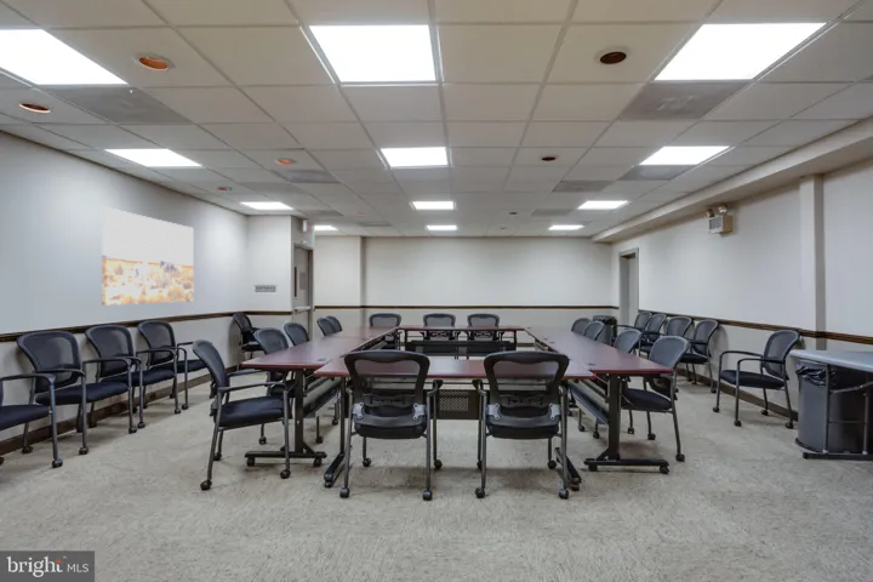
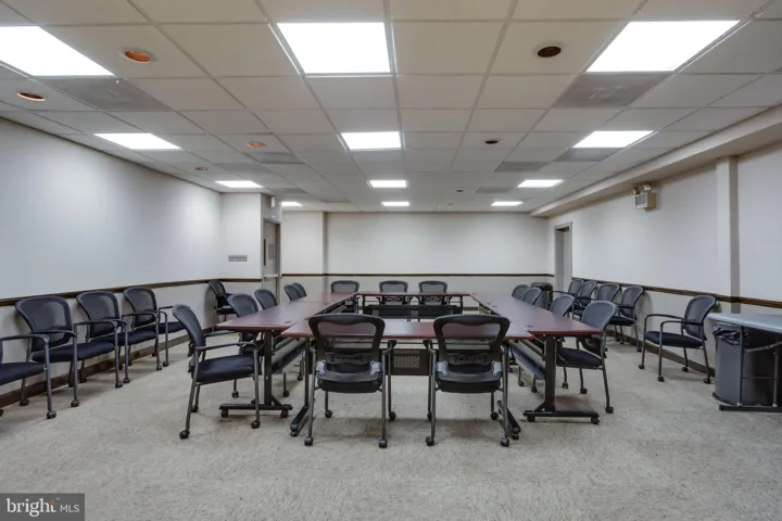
- wall art [101,206,195,306]
